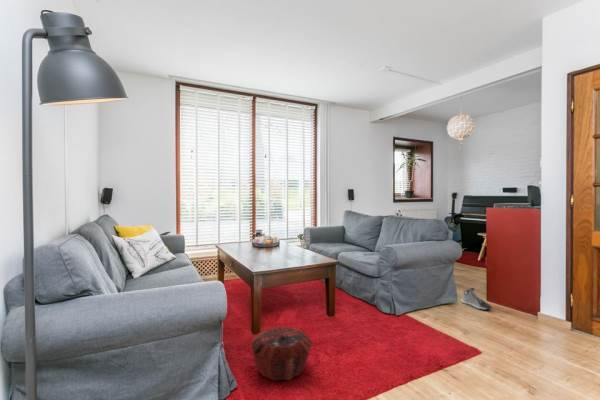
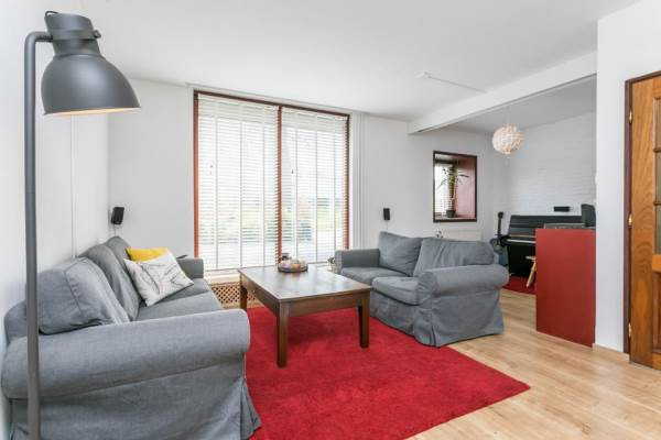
- woven basket [249,326,313,382]
- sneaker [461,287,493,311]
